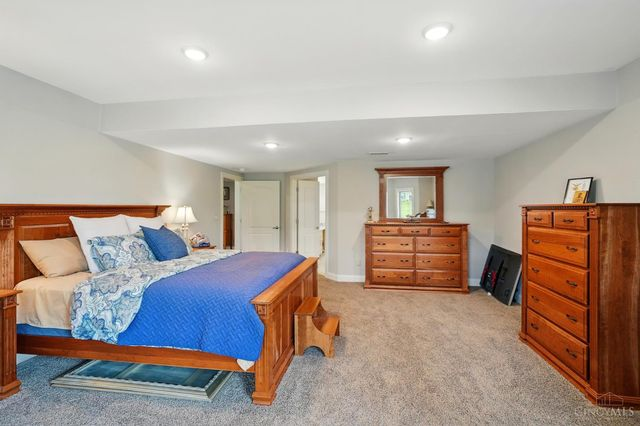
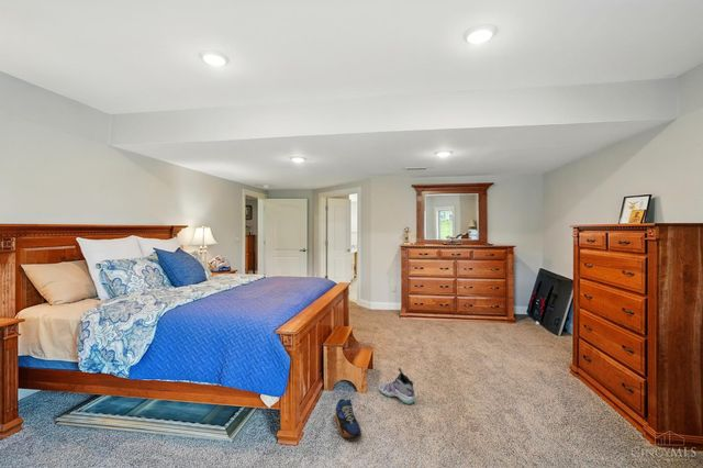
+ shoe [334,398,362,439]
+ sneaker [378,367,416,405]
